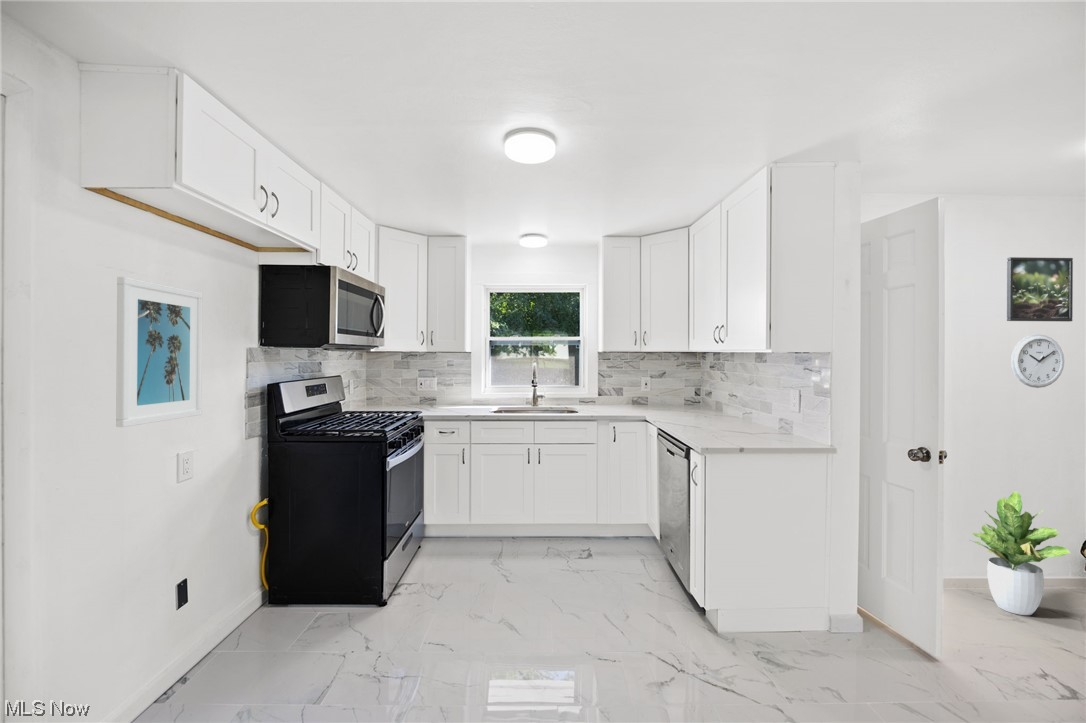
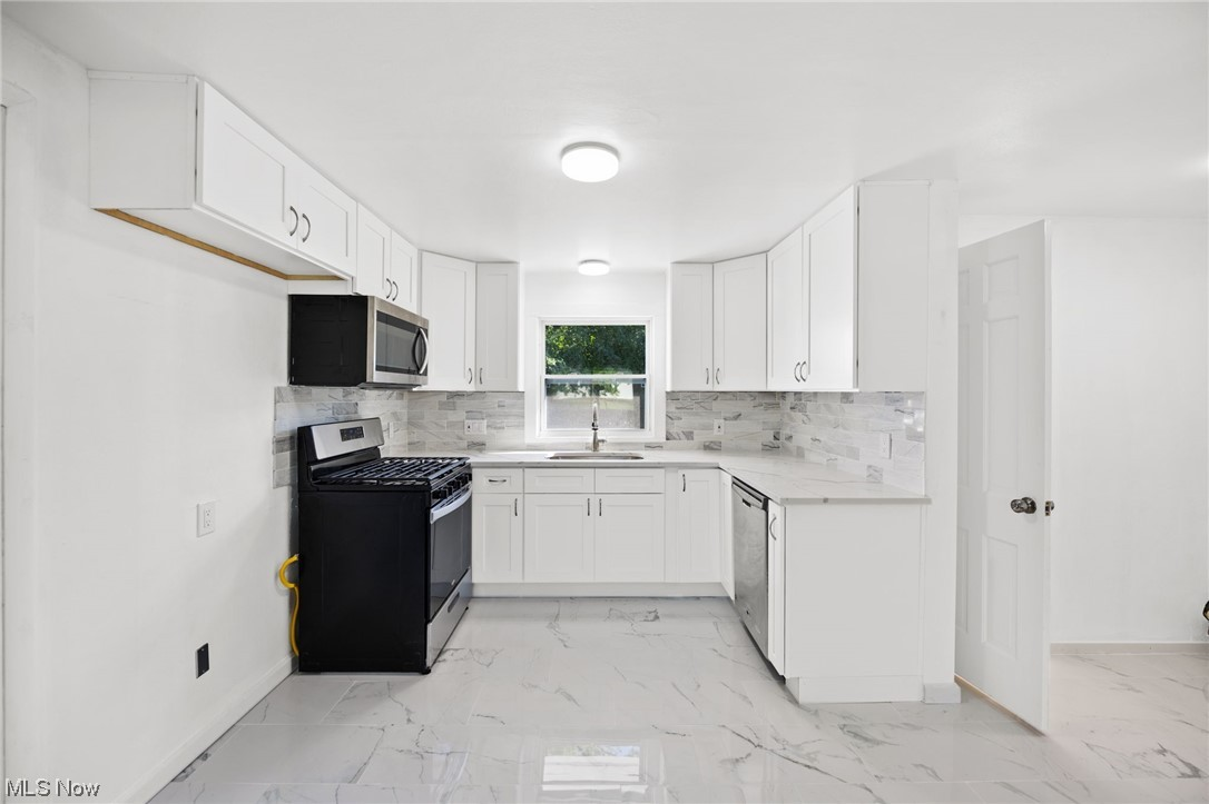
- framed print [115,276,203,428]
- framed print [1006,256,1074,323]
- potted plant [969,490,1072,616]
- wall clock [1010,333,1065,389]
